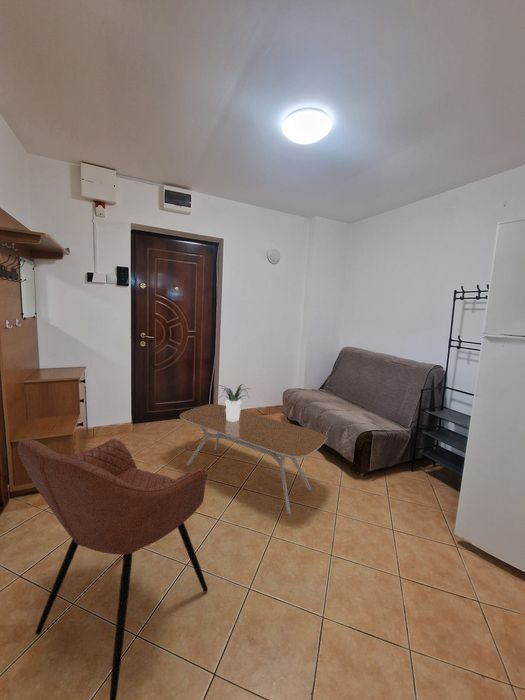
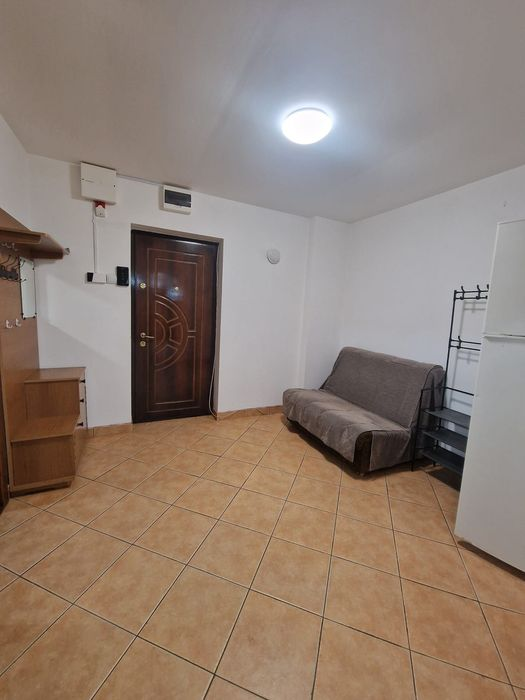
- potted plant [213,383,252,421]
- armchair [16,438,209,700]
- coffee table [179,403,327,515]
